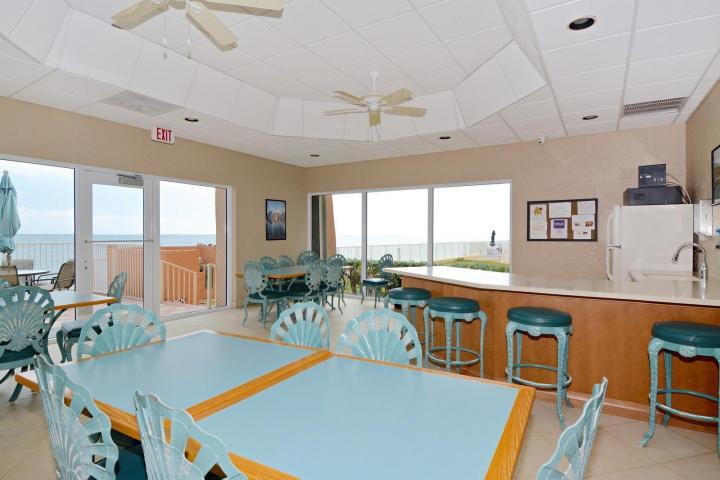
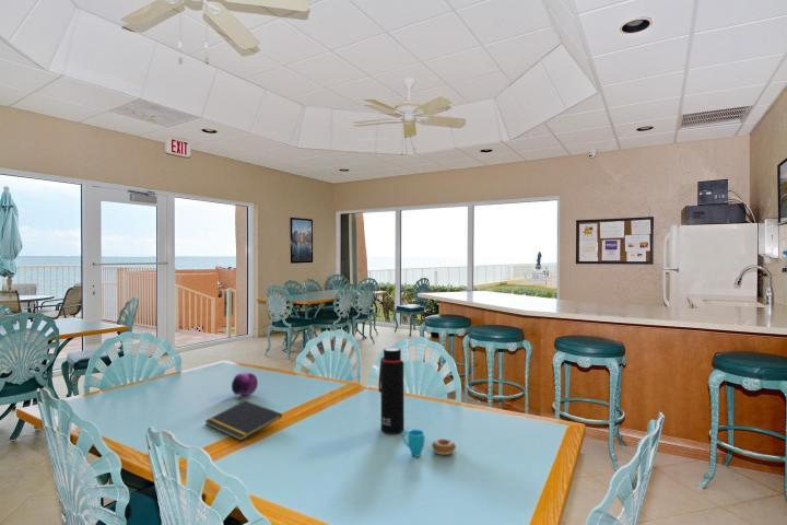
+ water bottle [378,347,406,435]
+ fruit [231,372,259,398]
+ notepad [204,399,283,442]
+ cup [401,429,457,457]
